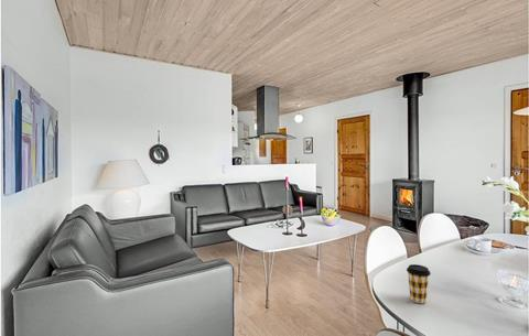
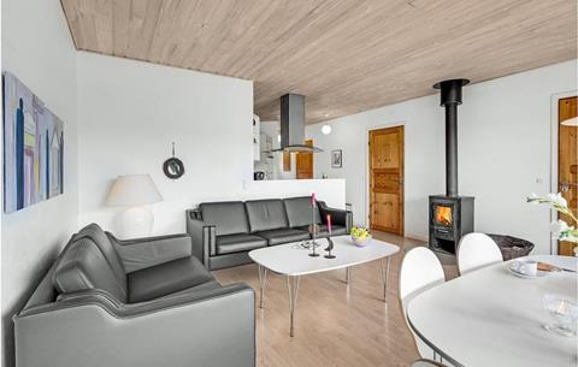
- coffee cup [406,263,432,304]
